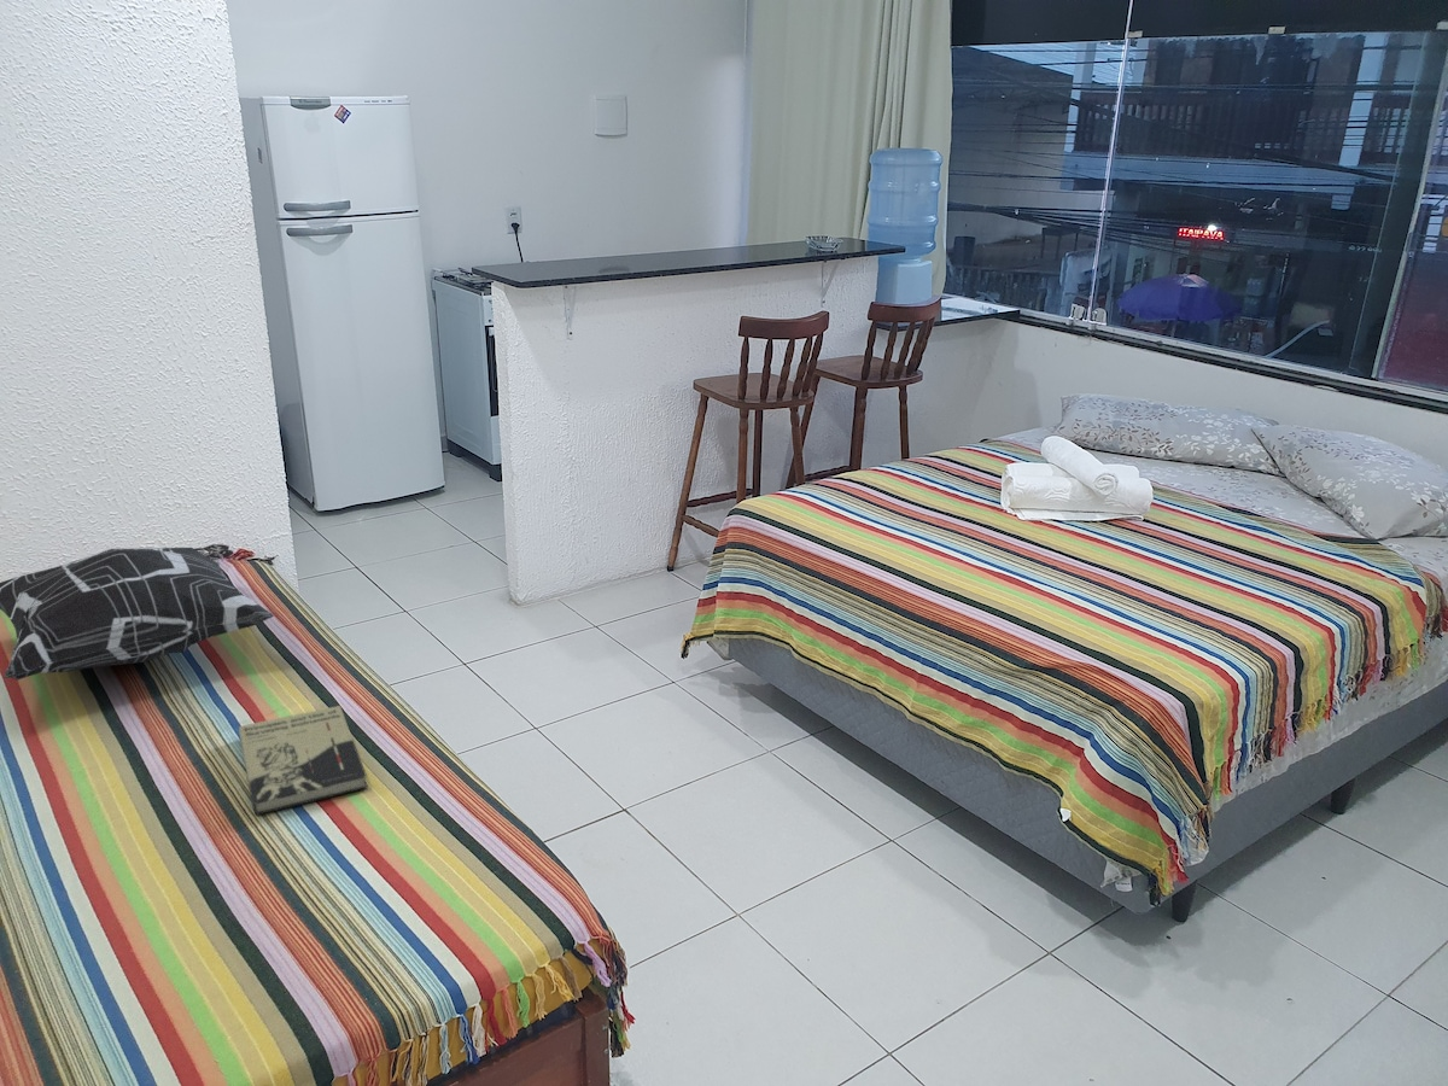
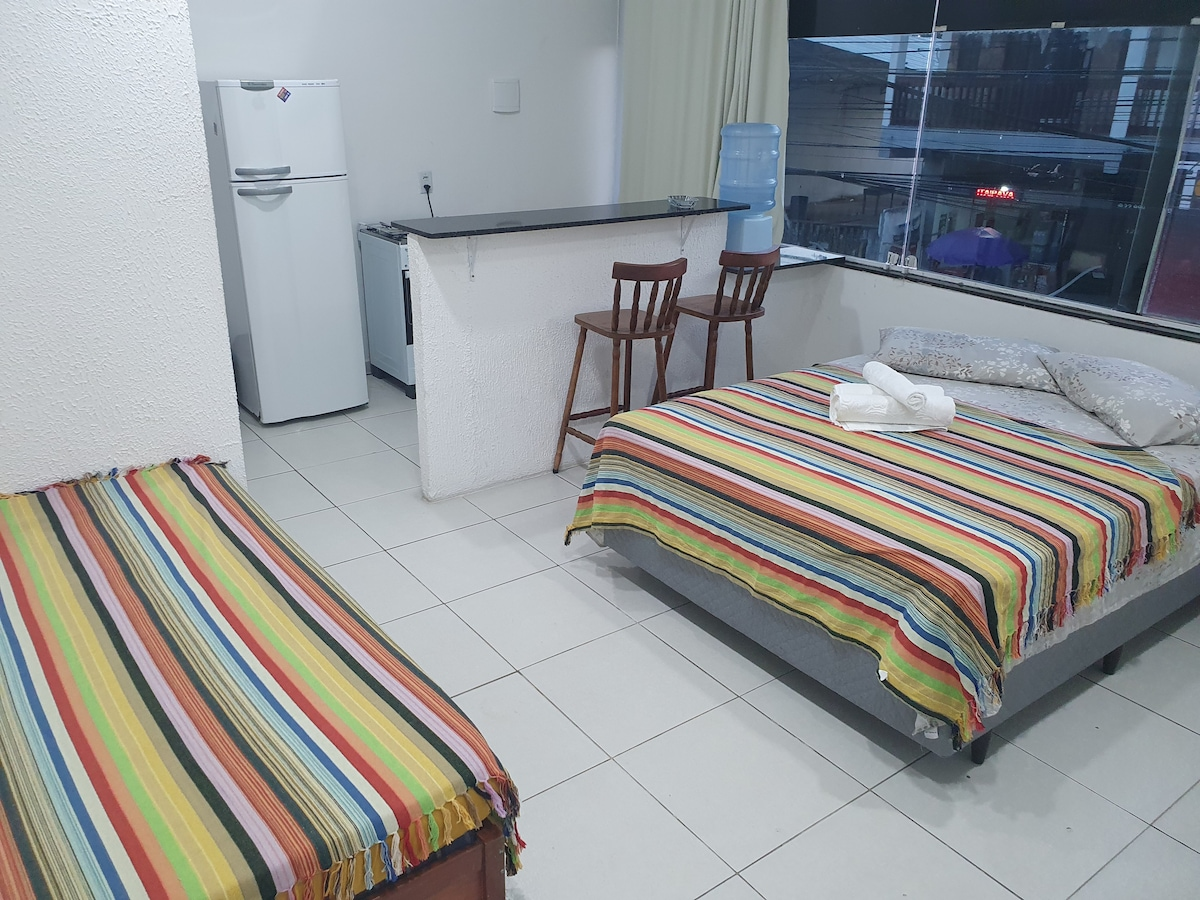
- decorative pillow [0,543,275,681]
- book [238,705,369,817]
